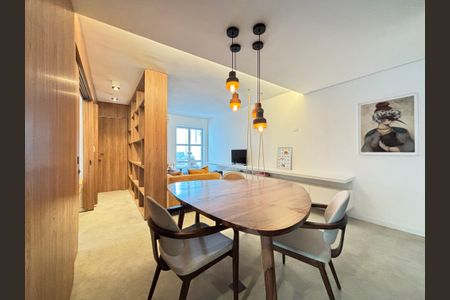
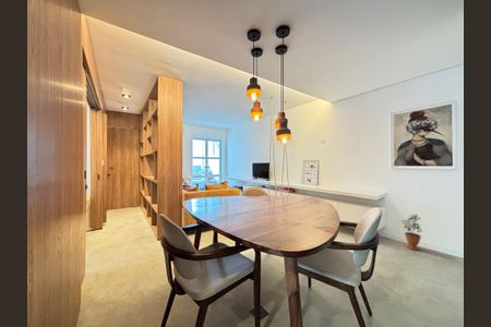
+ potted plant [400,213,422,252]
